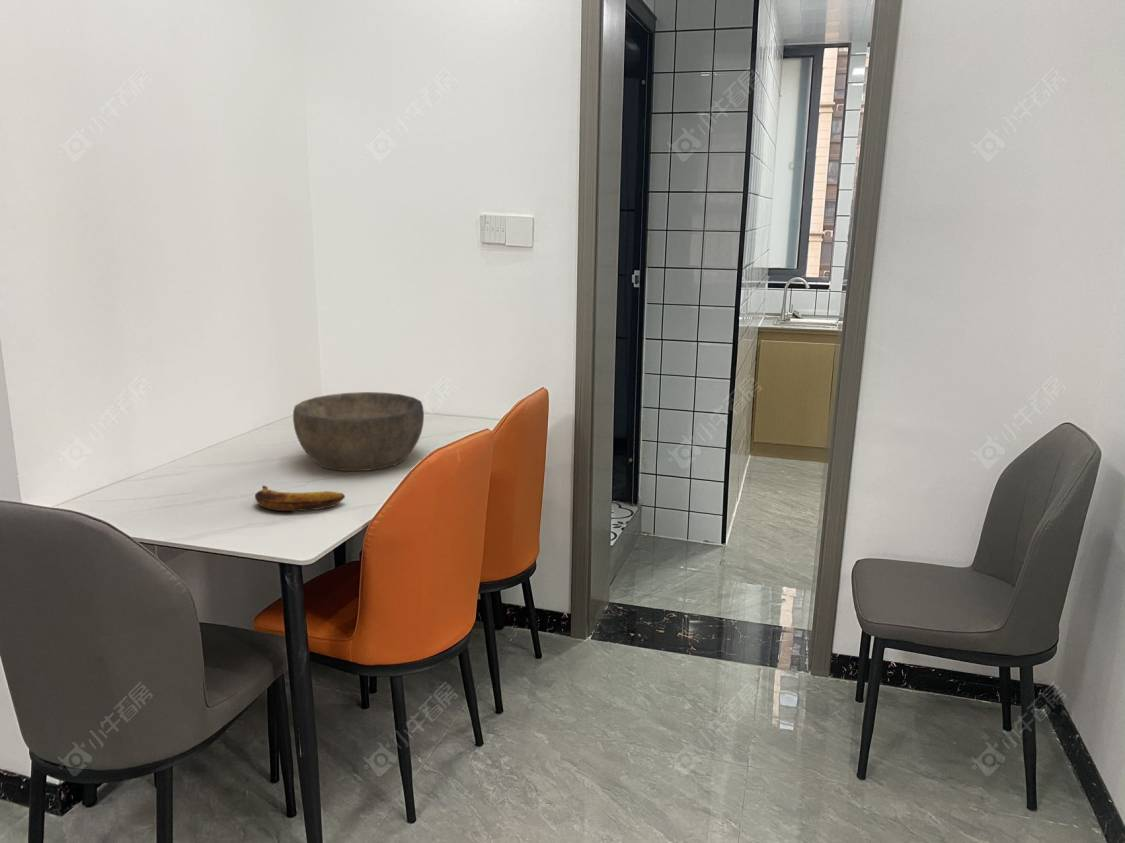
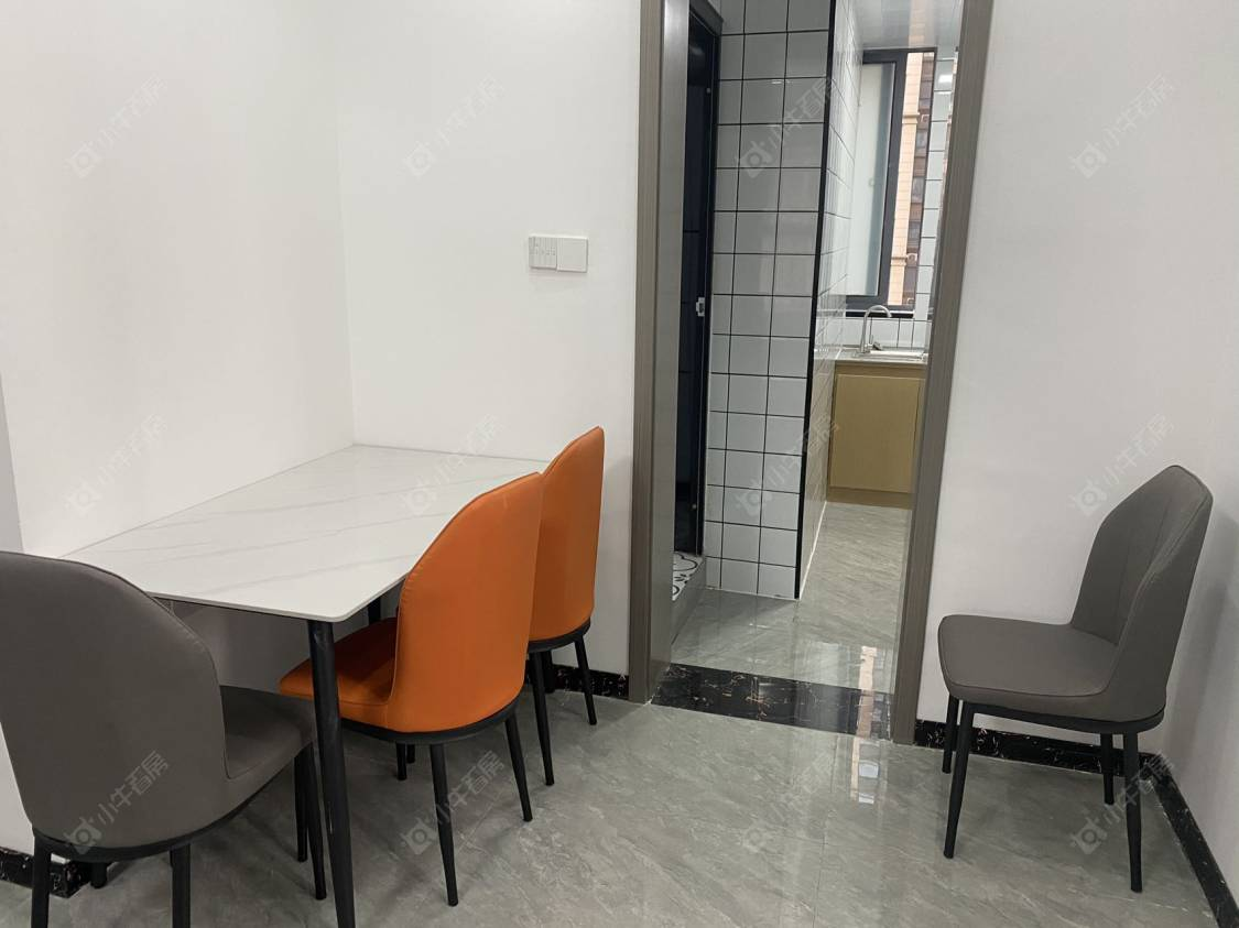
- banana [254,485,346,512]
- bowl [292,391,425,472]
